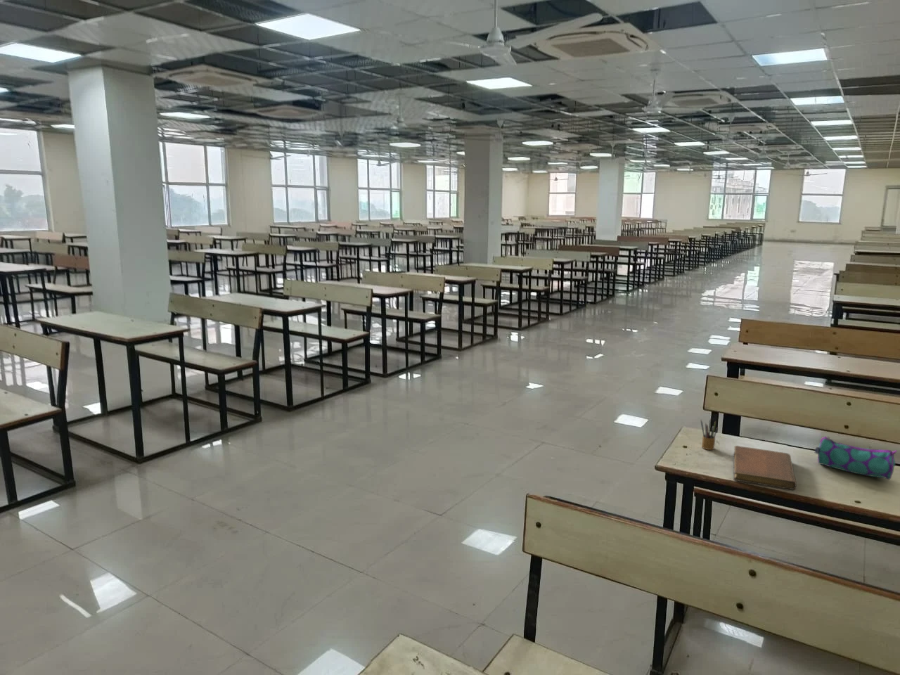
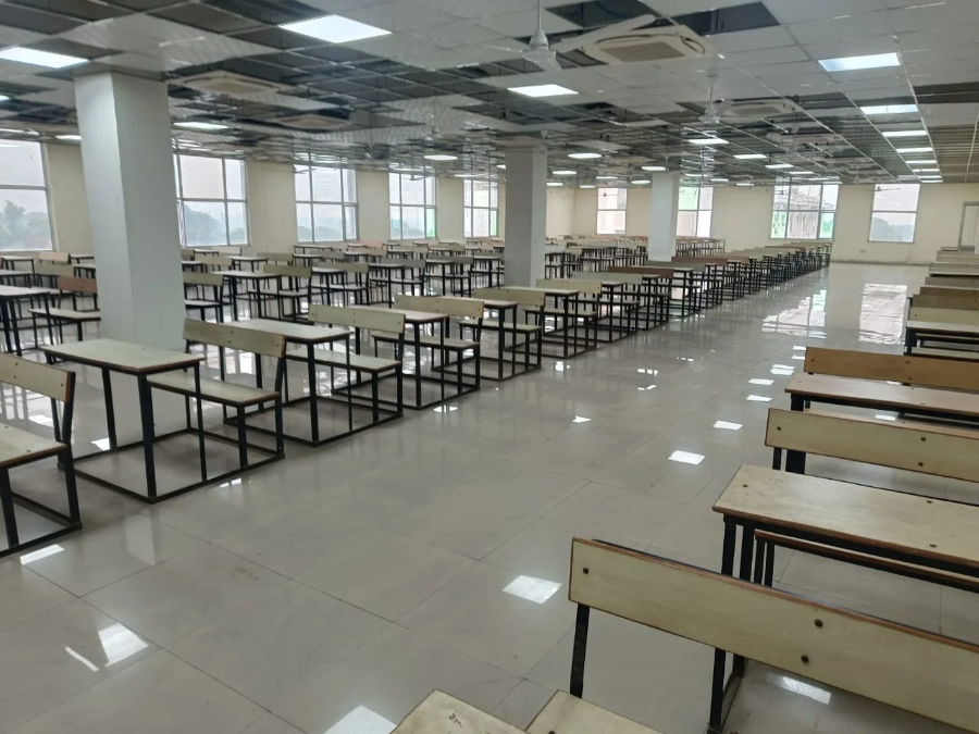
- pencil case [814,435,898,481]
- pencil box [700,417,719,451]
- notebook [732,445,798,491]
